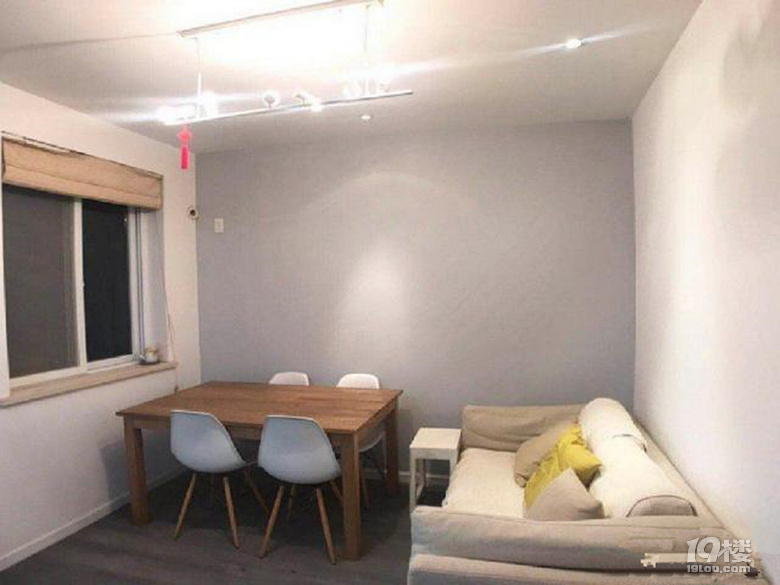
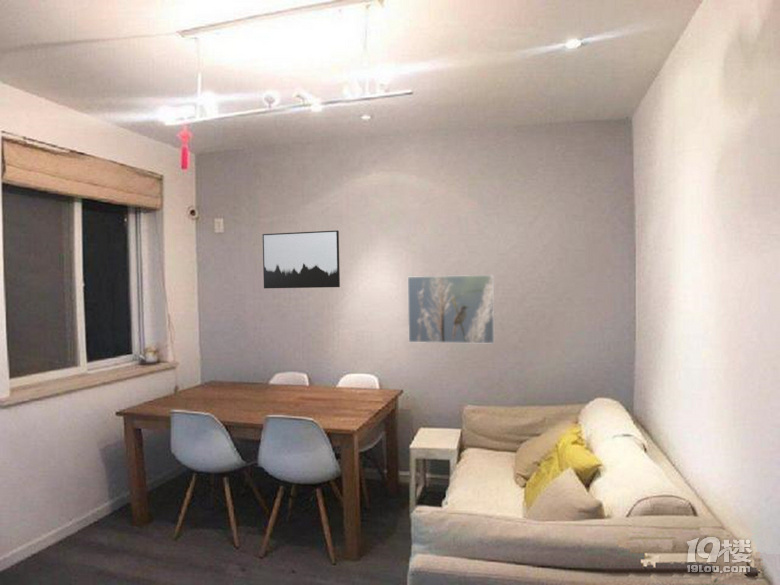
+ wall art [262,229,341,289]
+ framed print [407,274,495,345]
